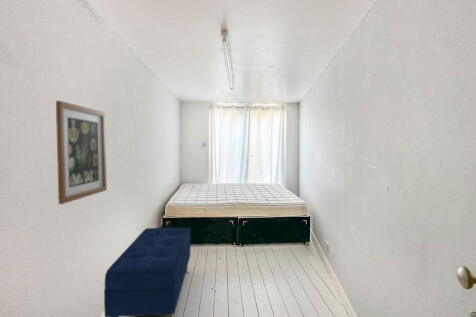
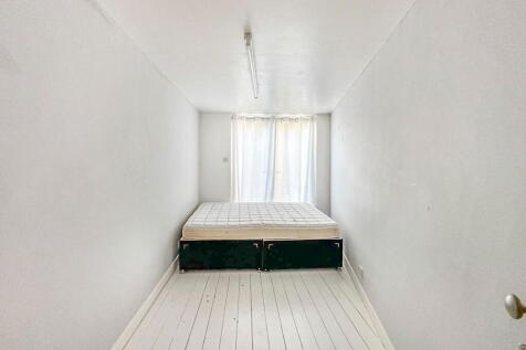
- wall art [55,100,108,205]
- bench [103,226,192,317]
